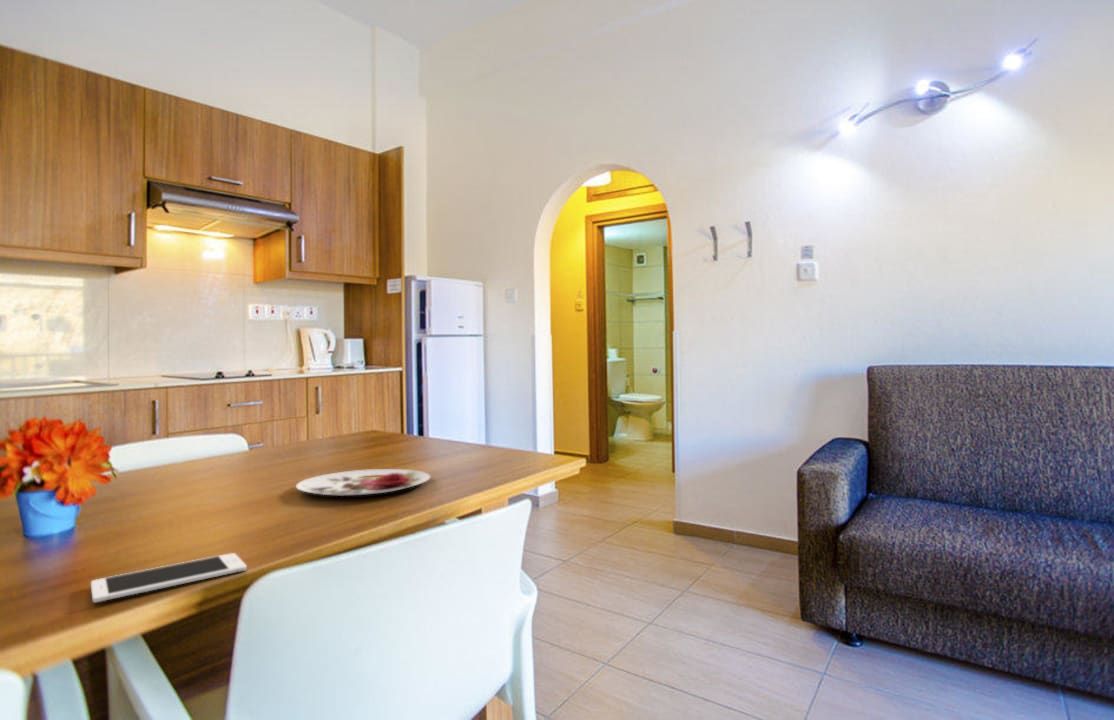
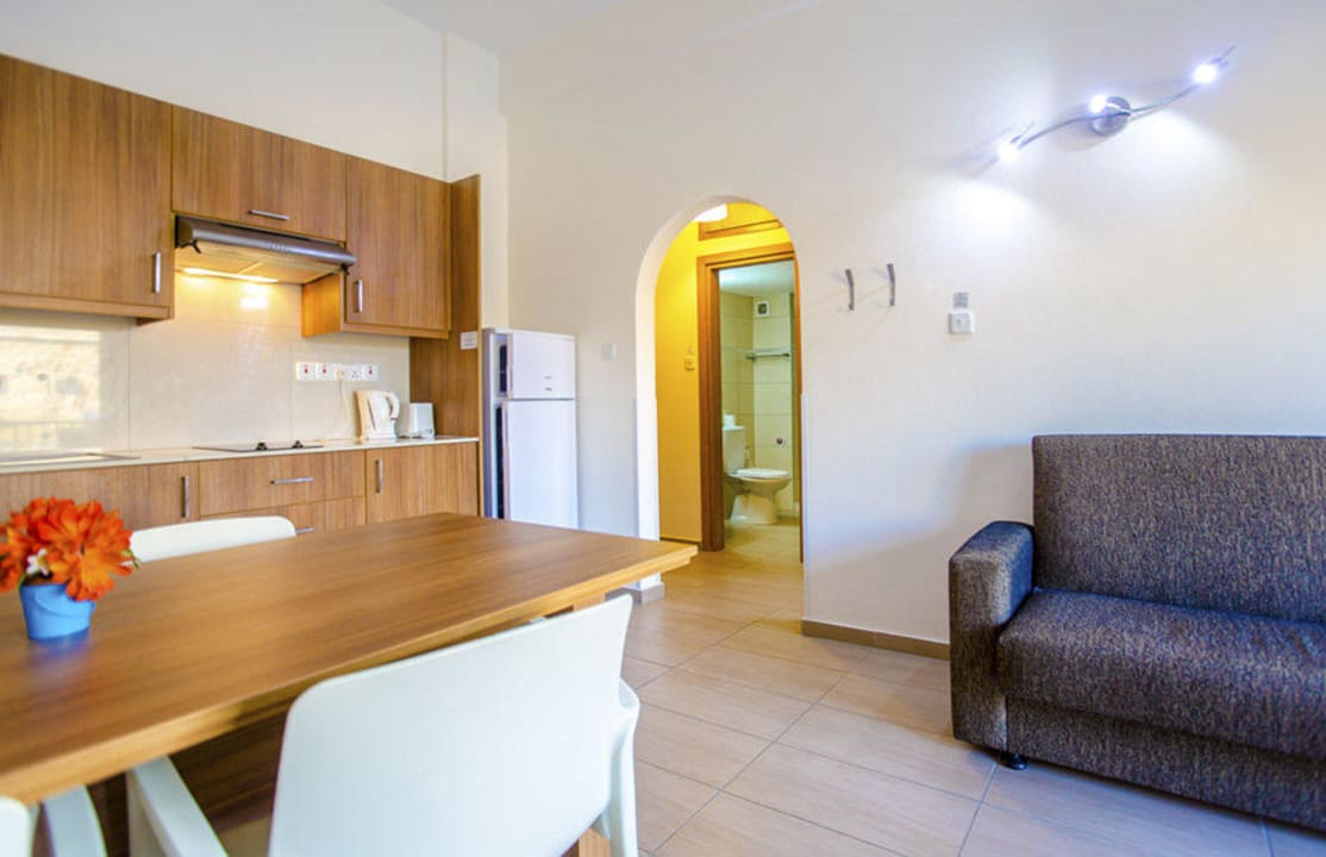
- plate [295,468,431,497]
- cell phone [90,552,248,603]
